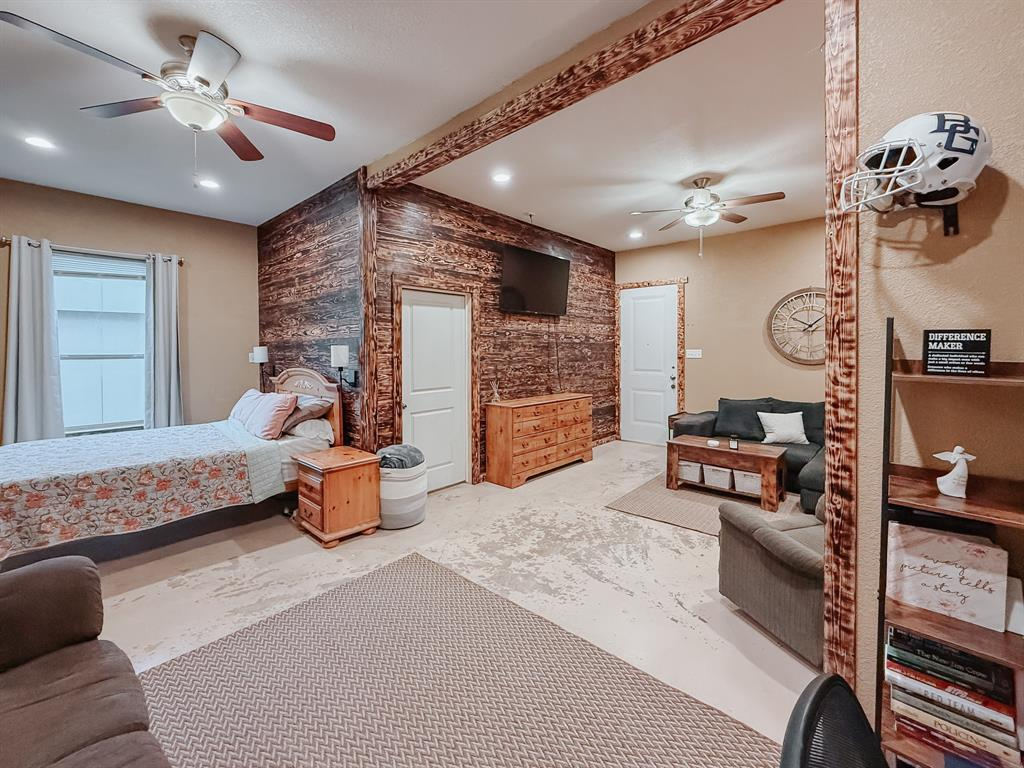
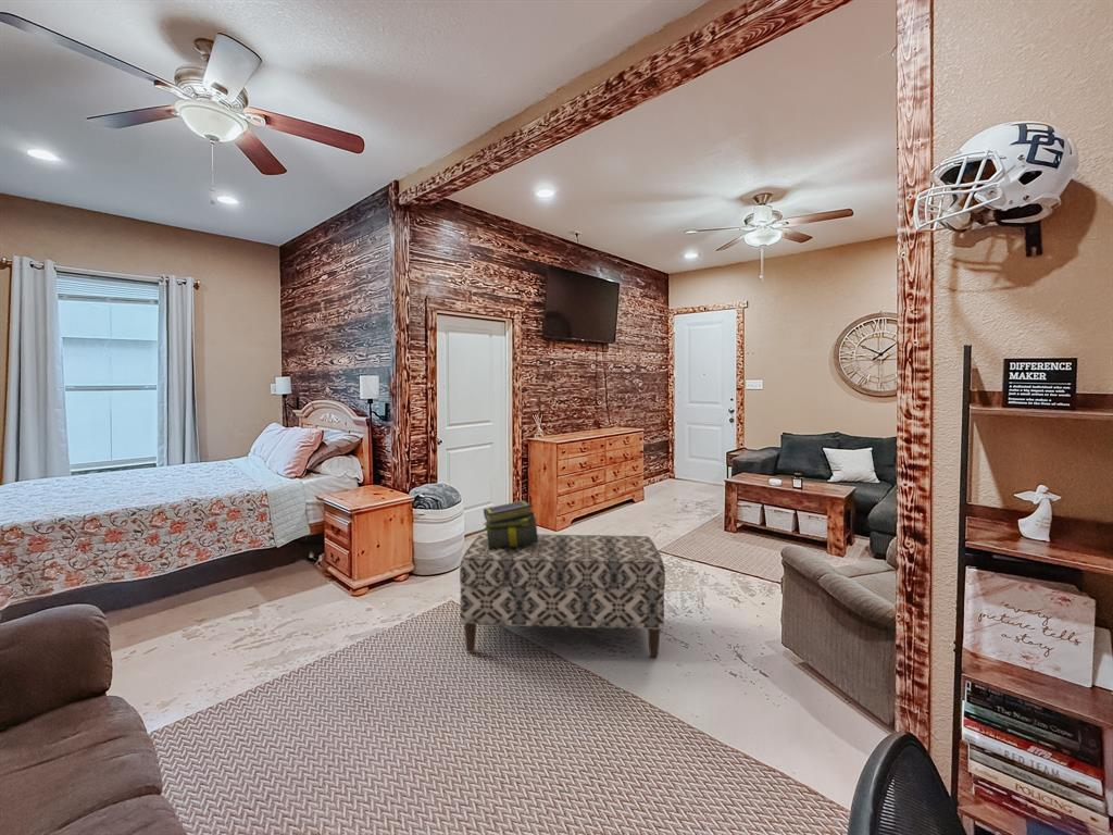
+ stack of books [483,499,538,549]
+ bench [459,533,666,658]
